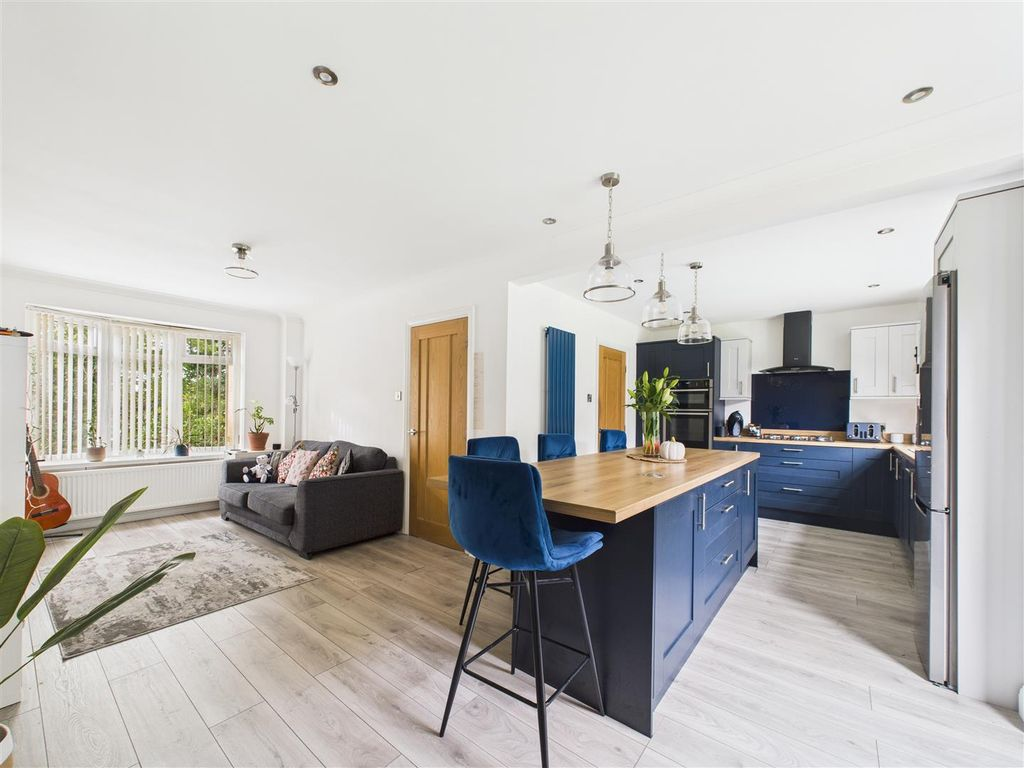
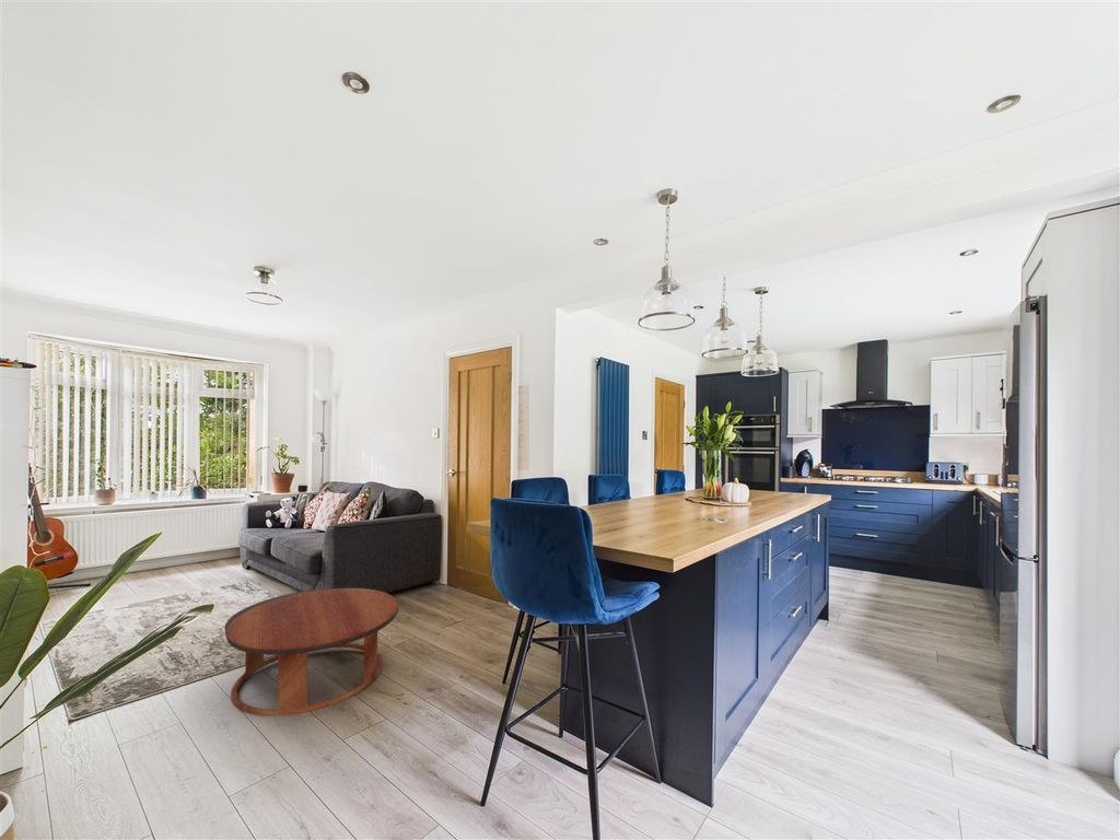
+ coffee table [223,587,399,716]
